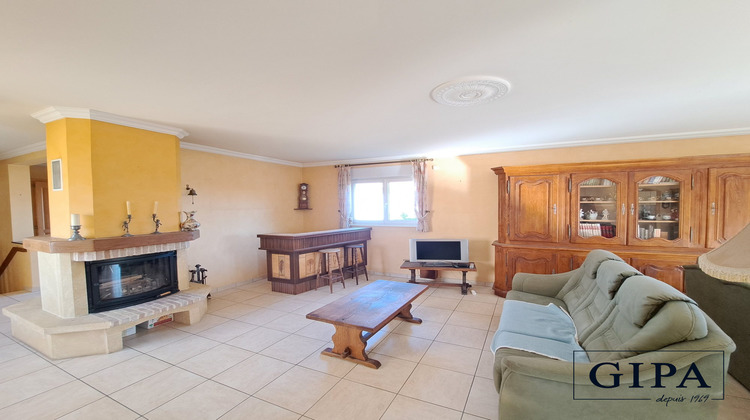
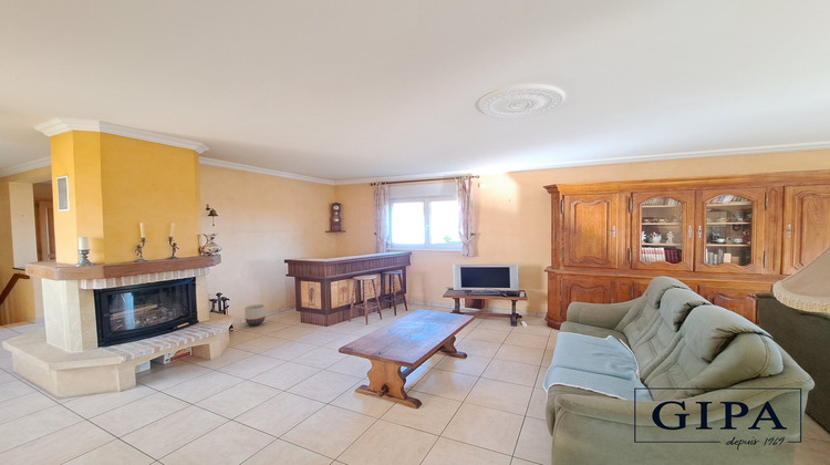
+ planter [243,303,267,327]
